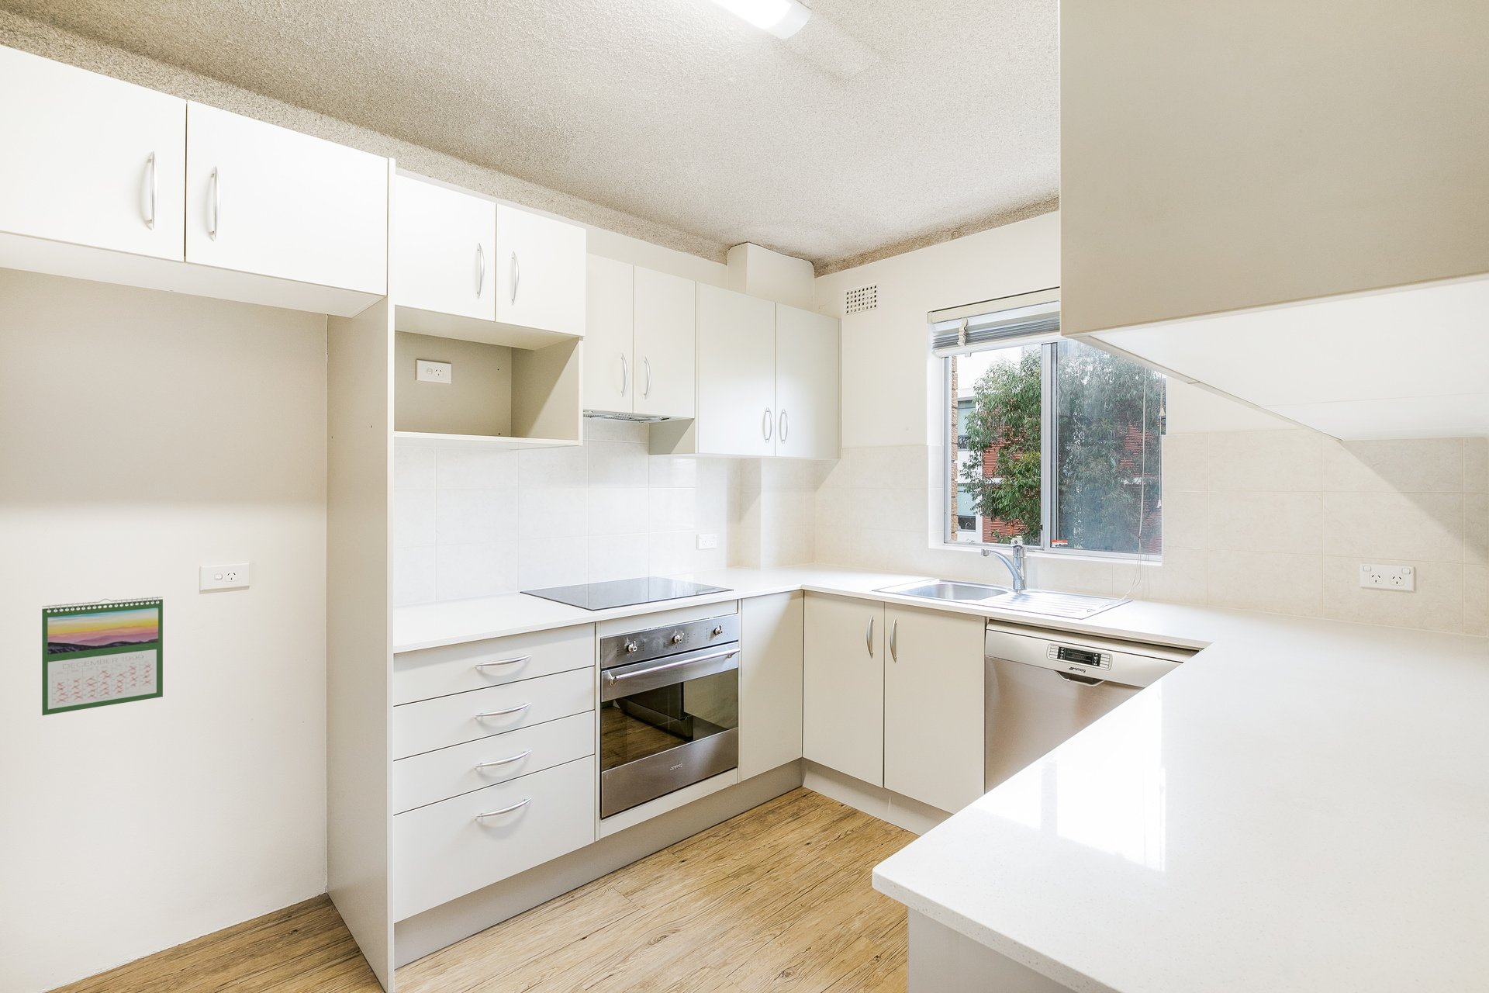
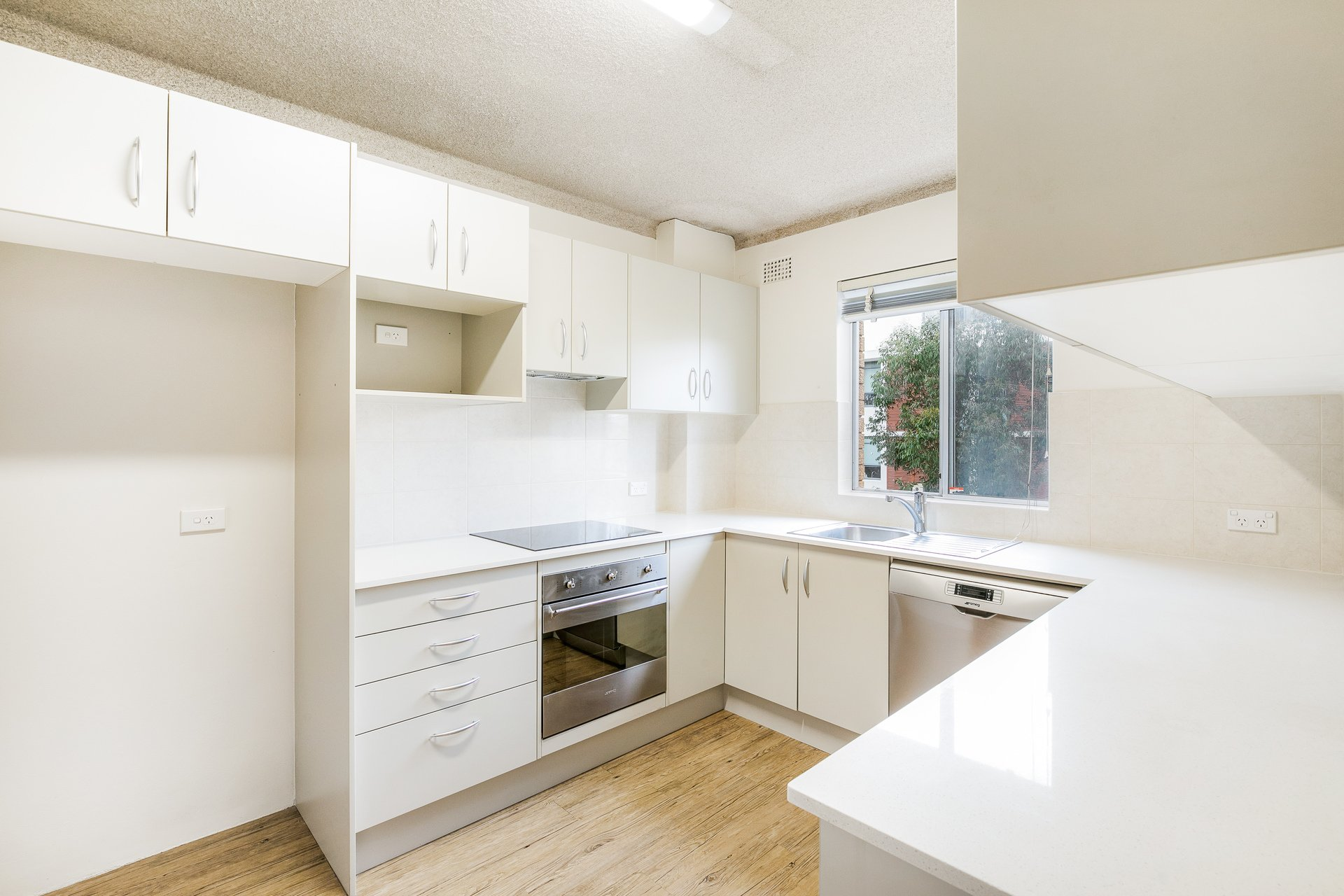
- calendar [41,596,164,716]
